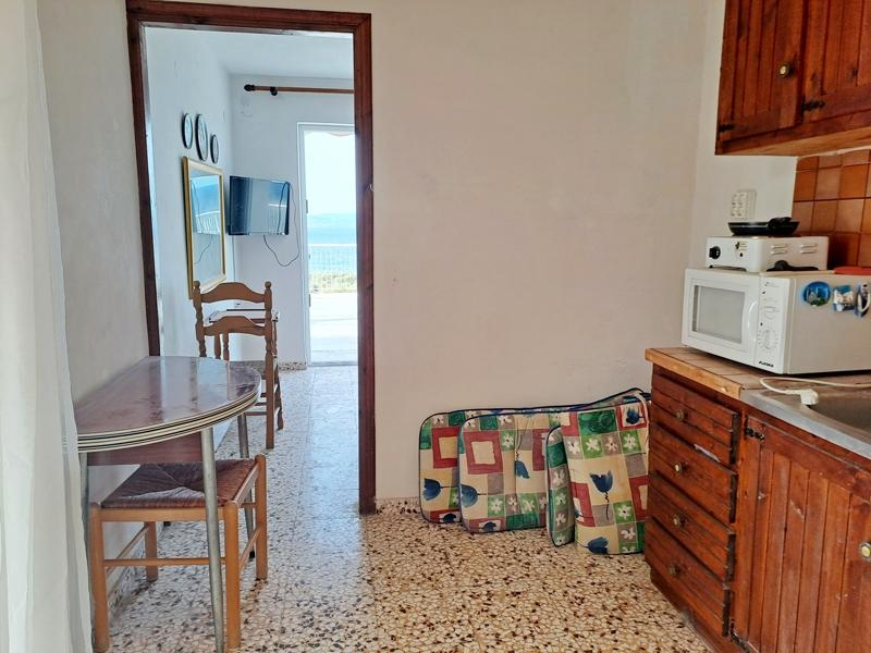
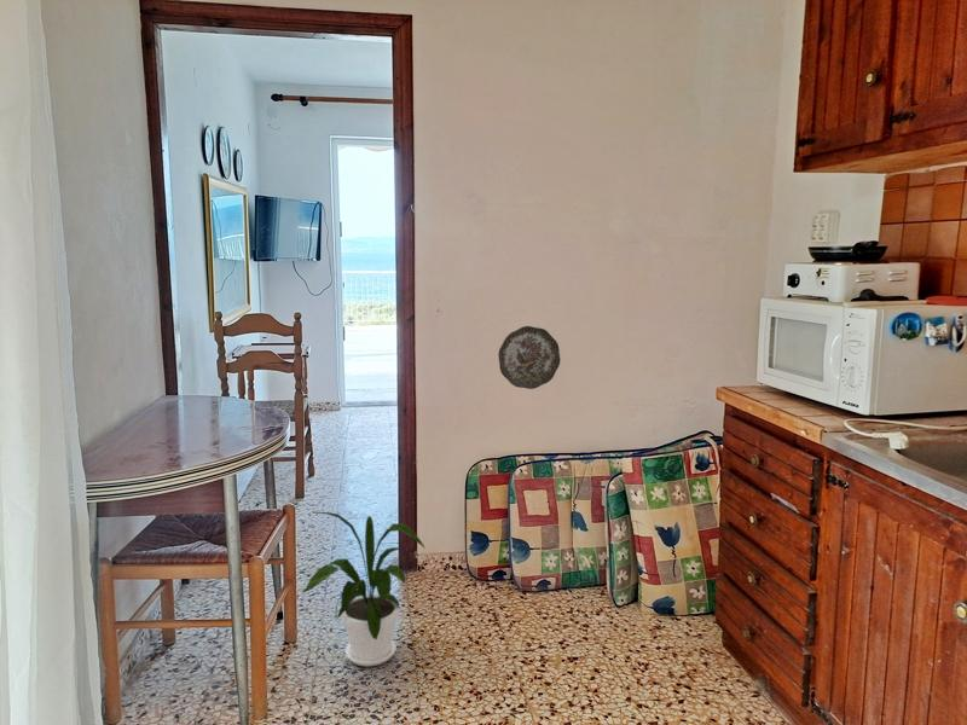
+ decorative plate [497,325,561,390]
+ house plant [300,510,425,667]
